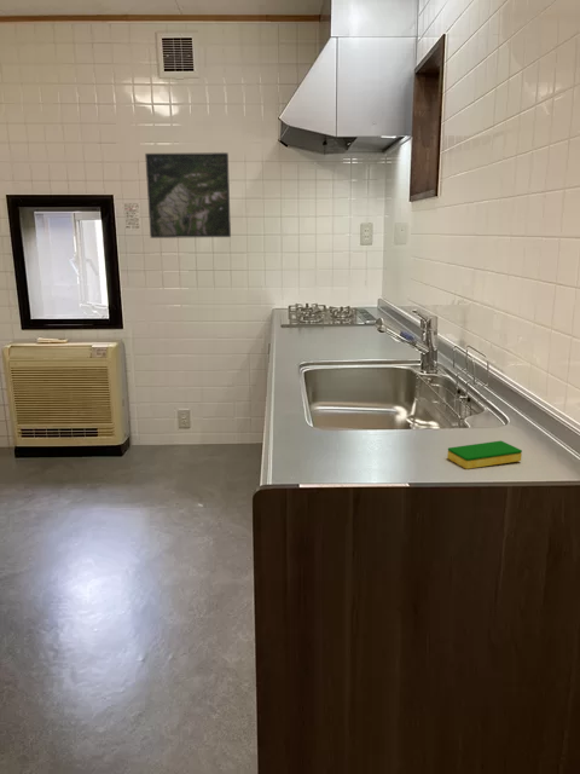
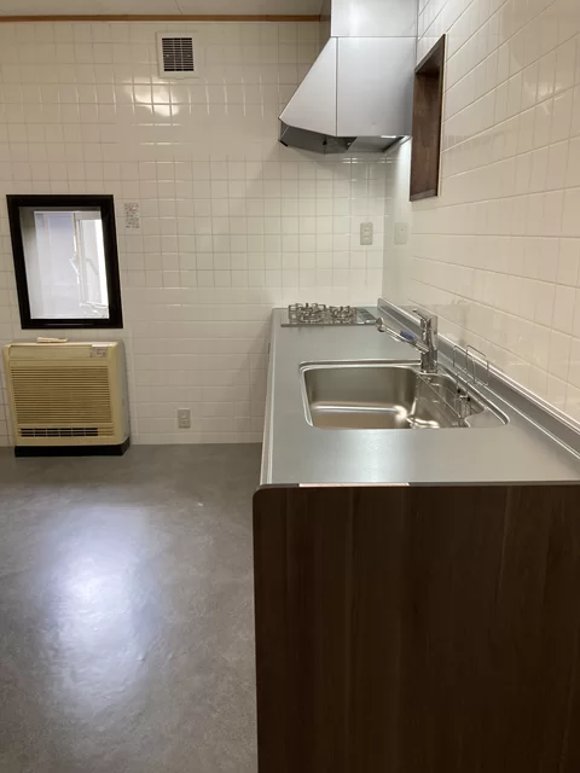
- dish sponge [446,440,523,470]
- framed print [144,151,232,239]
